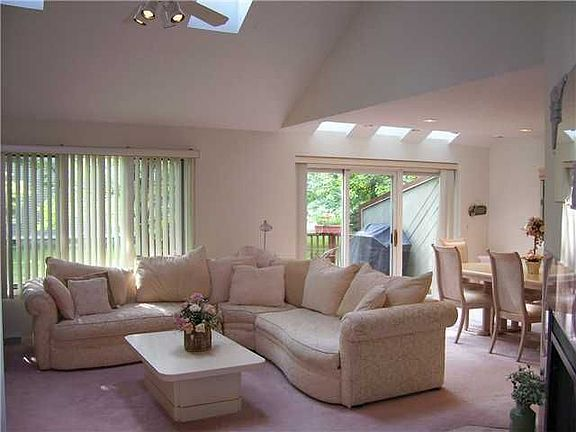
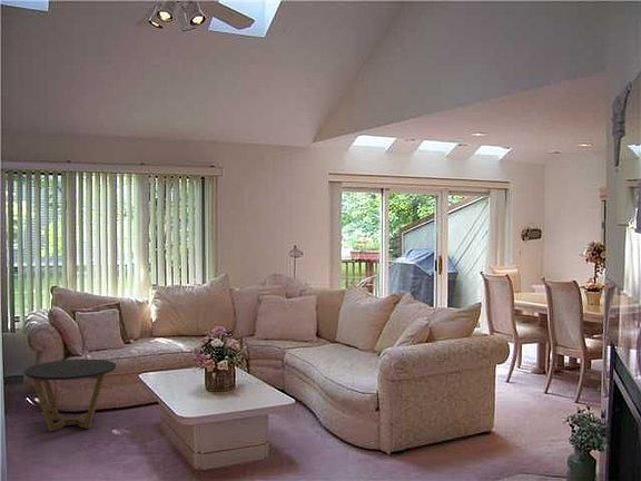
+ side table [23,359,117,432]
